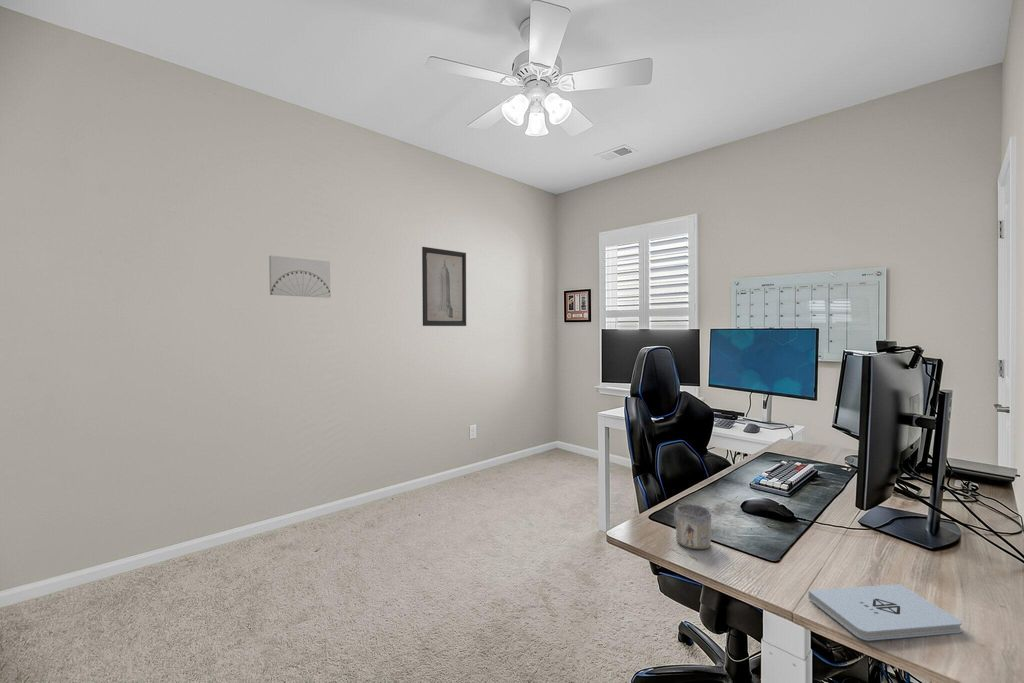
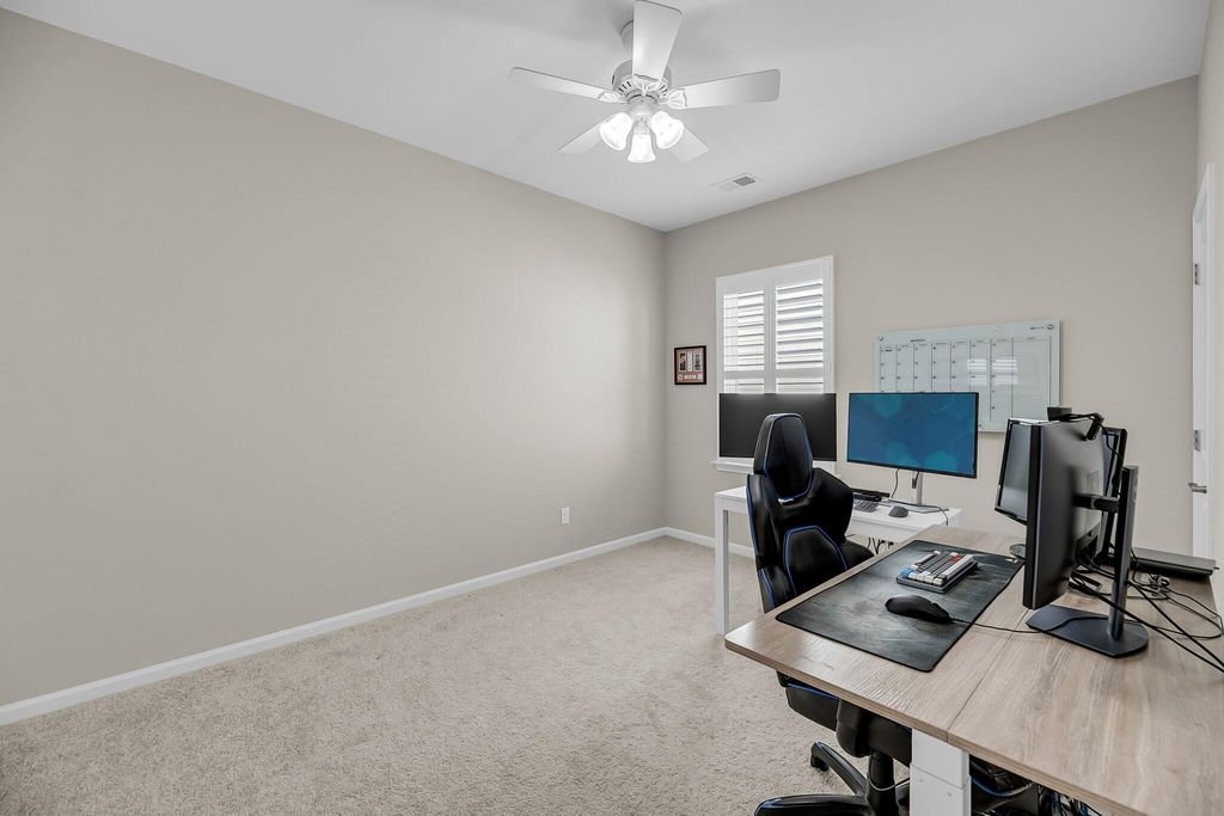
- notepad [807,583,963,642]
- wall art [421,246,467,327]
- mug [673,503,712,550]
- wall art [268,255,331,299]
